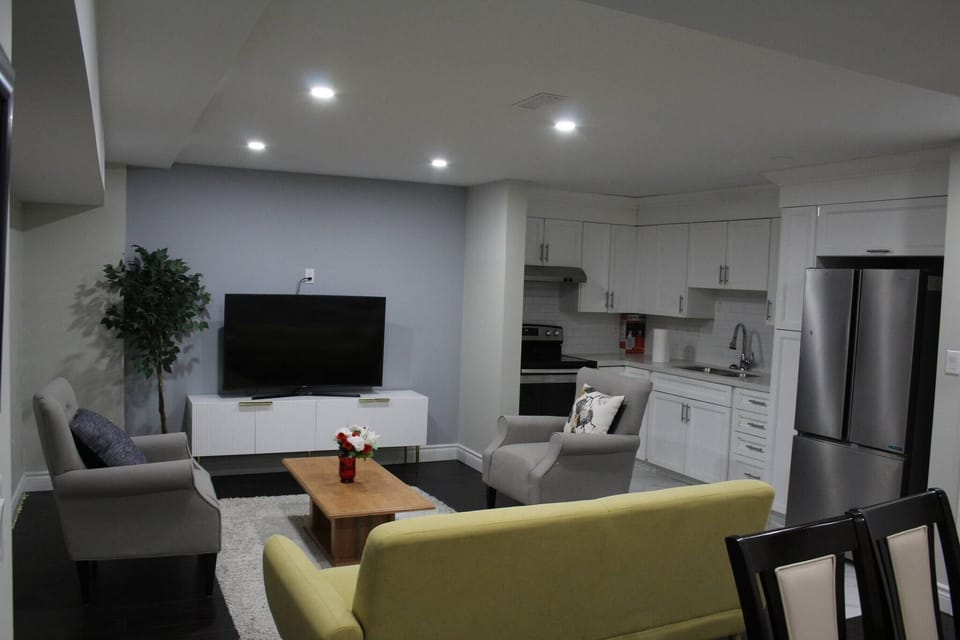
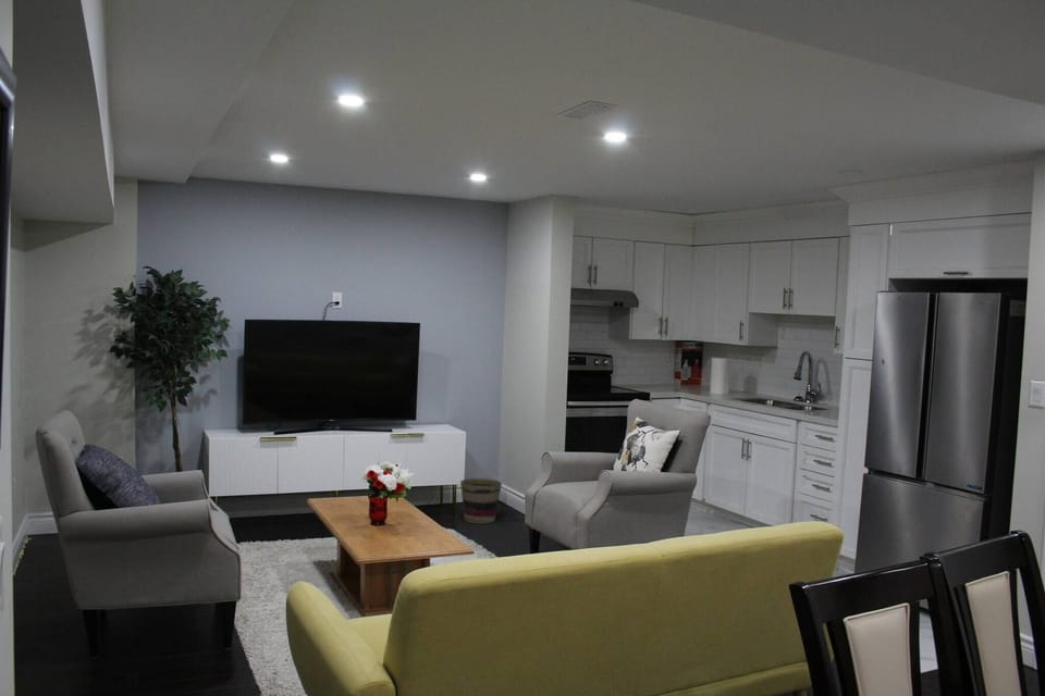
+ basket [459,477,503,525]
